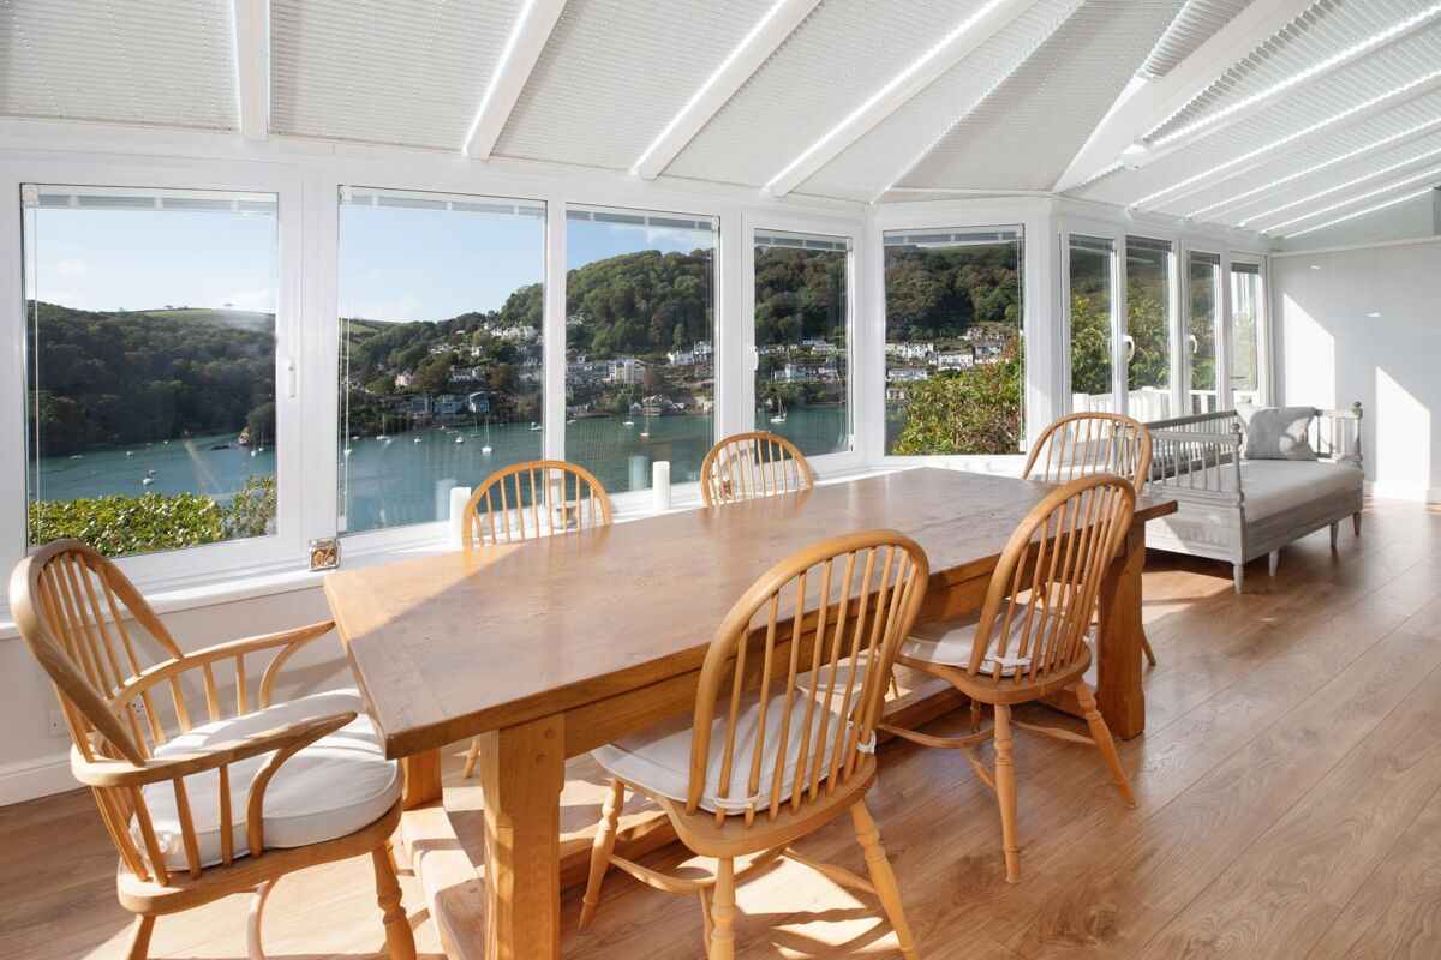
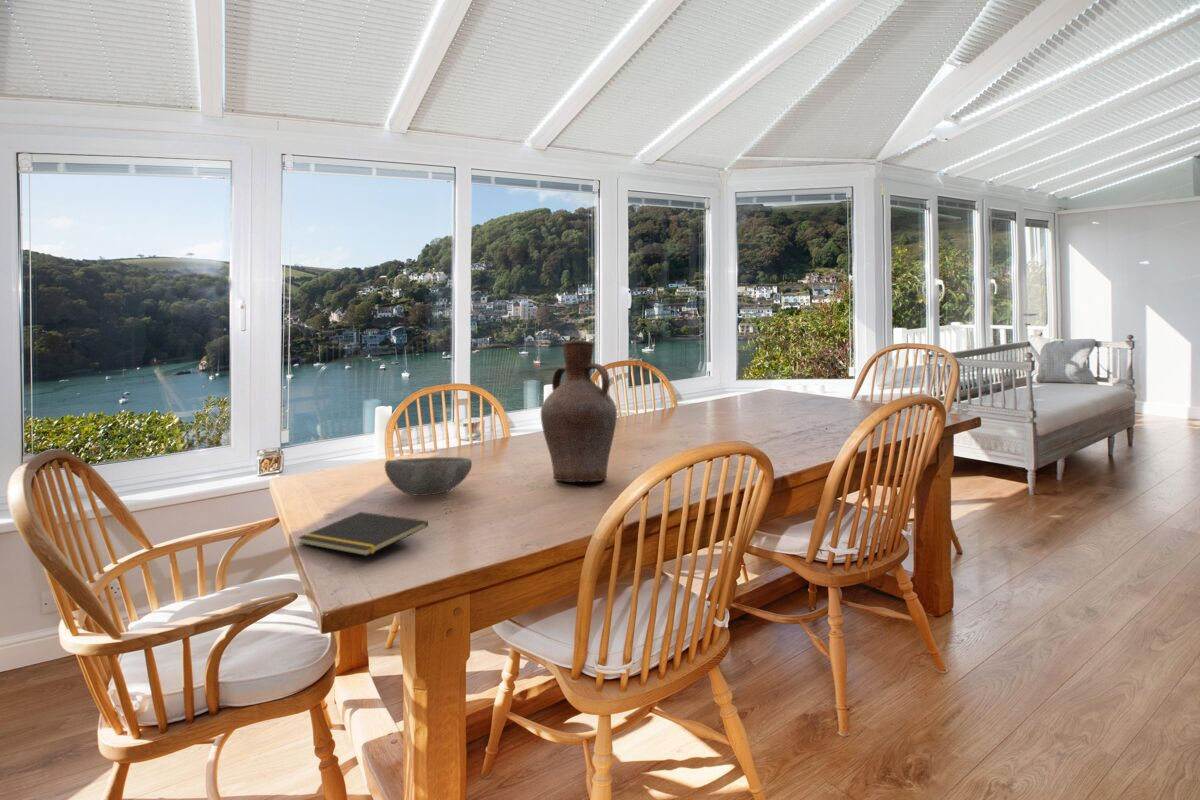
+ vase [540,340,618,483]
+ notepad [297,511,429,557]
+ bowl [384,456,473,497]
